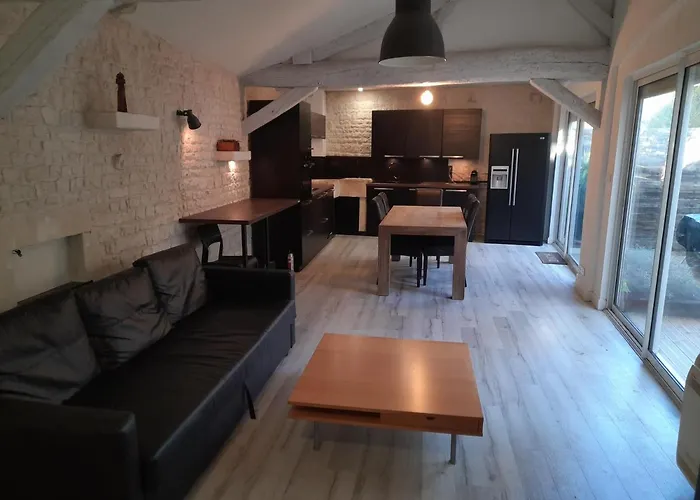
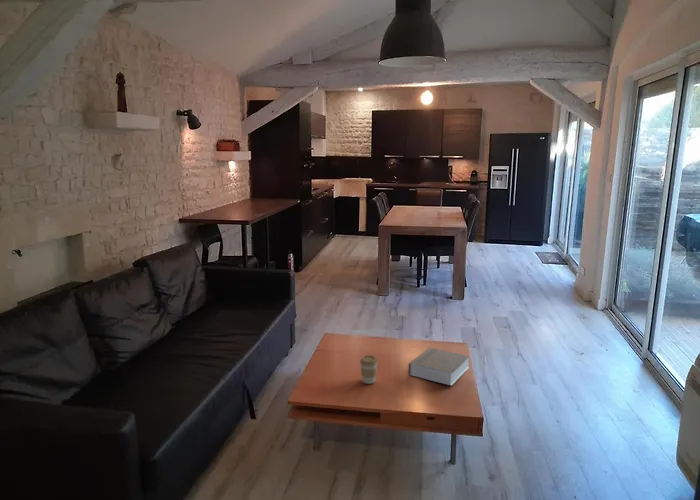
+ coffee cup [359,354,379,385]
+ book [408,346,471,387]
